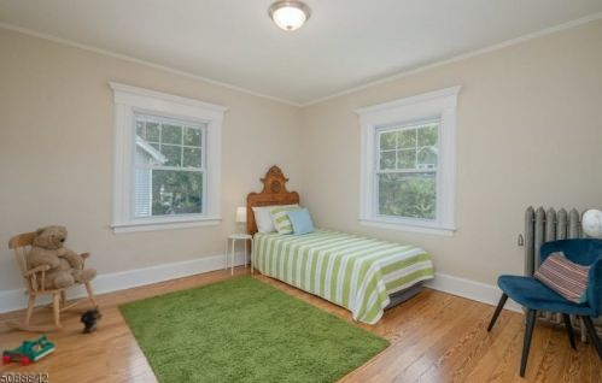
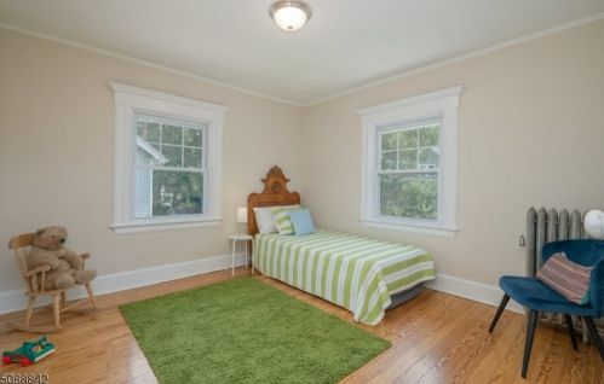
- plush toy [78,304,103,335]
